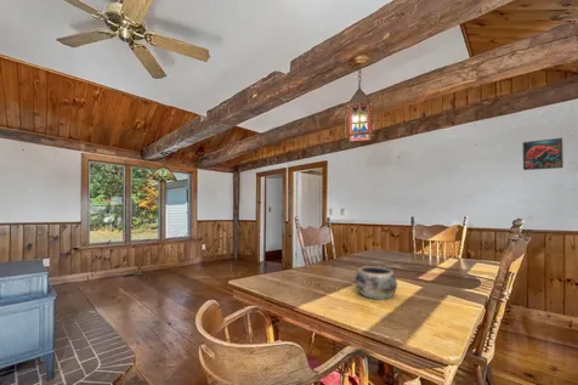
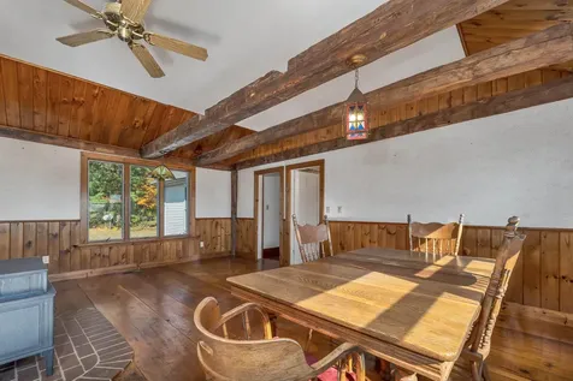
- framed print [522,137,565,171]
- decorative bowl [355,265,398,301]
